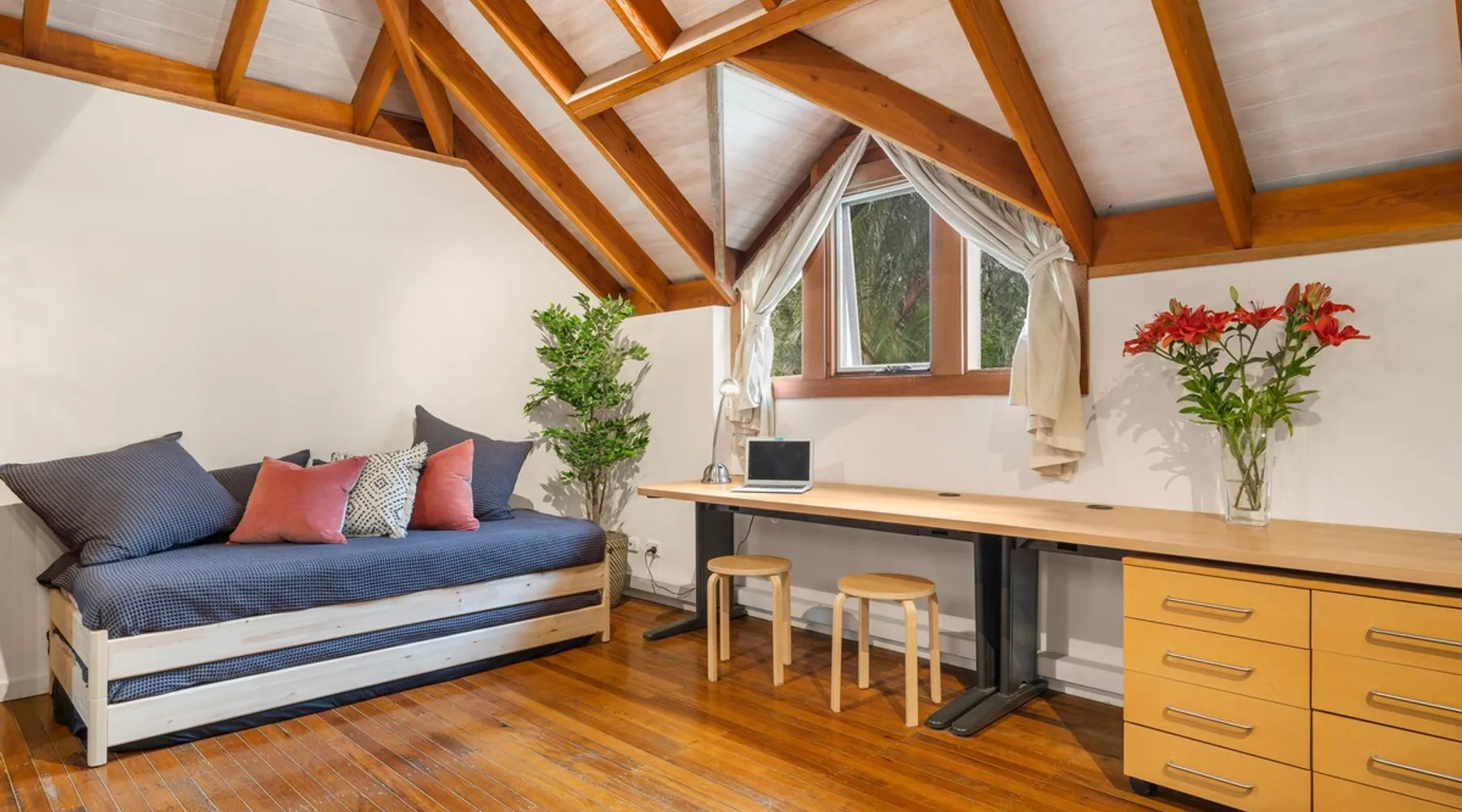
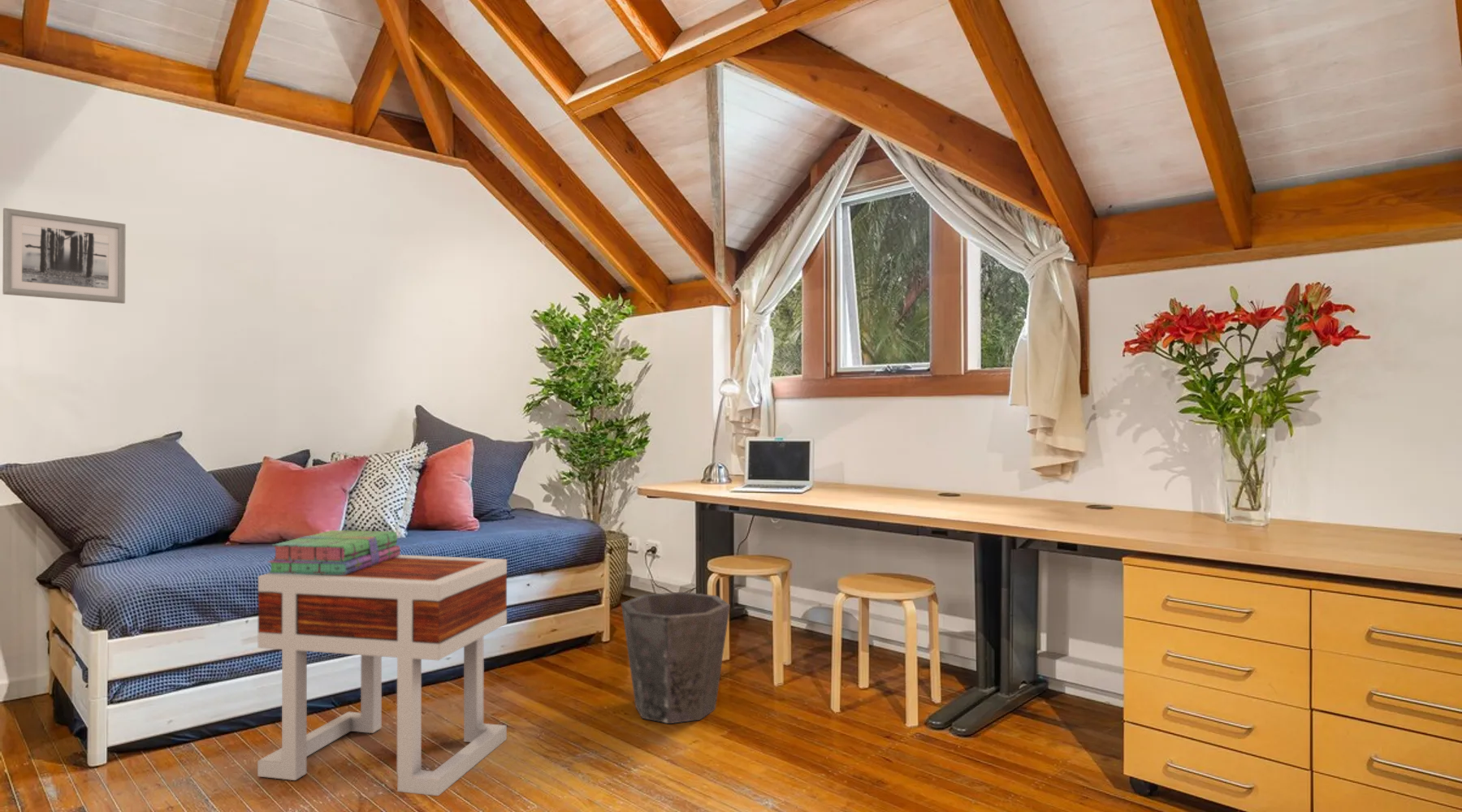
+ wall art [2,207,127,304]
+ side table [257,554,508,797]
+ stack of books [267,529,401,575]
+ waste bin [621,591,731,724]
